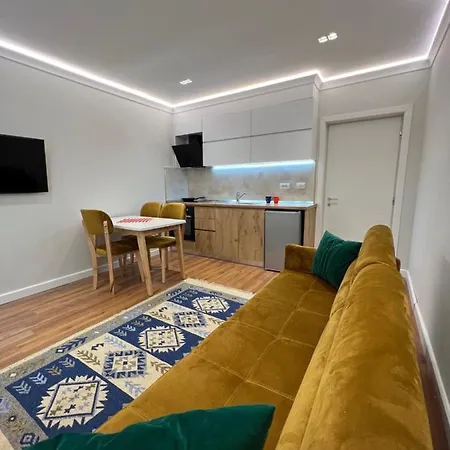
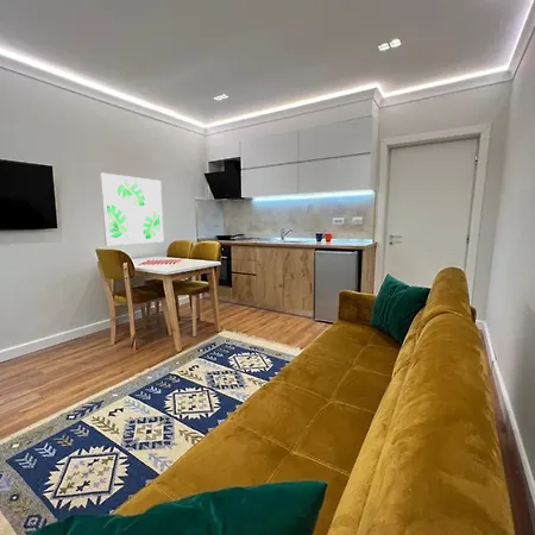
+ wall art [99,171,165,246]
